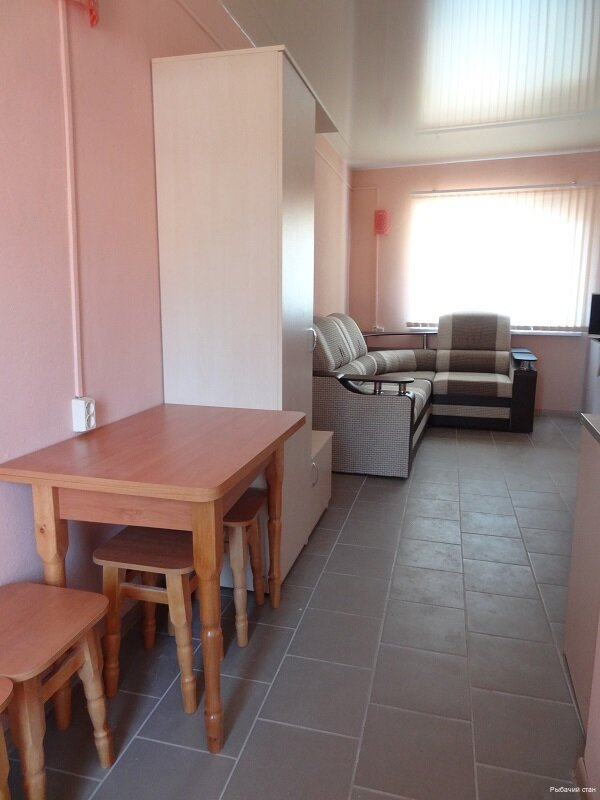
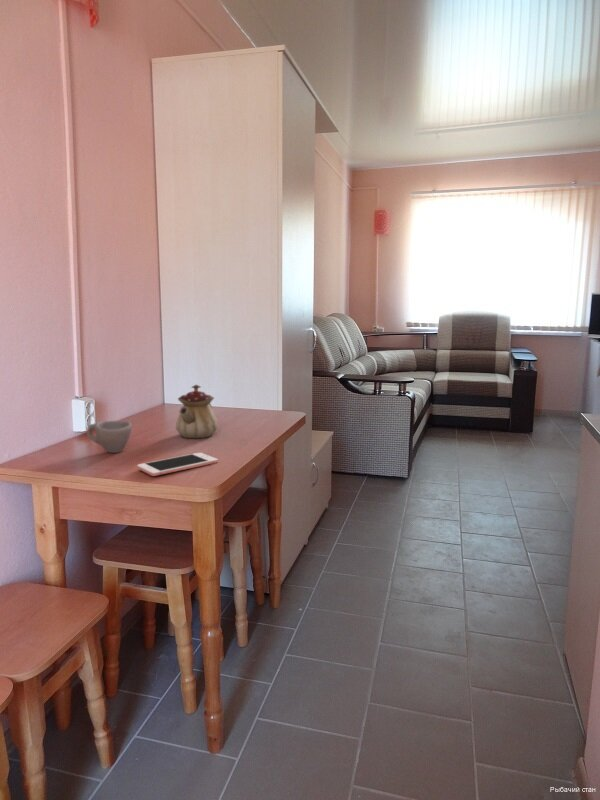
+ teapot [175,384,219,439]
+ cup [86,420,133,454]
+ cell phone [136,452,219,477]
